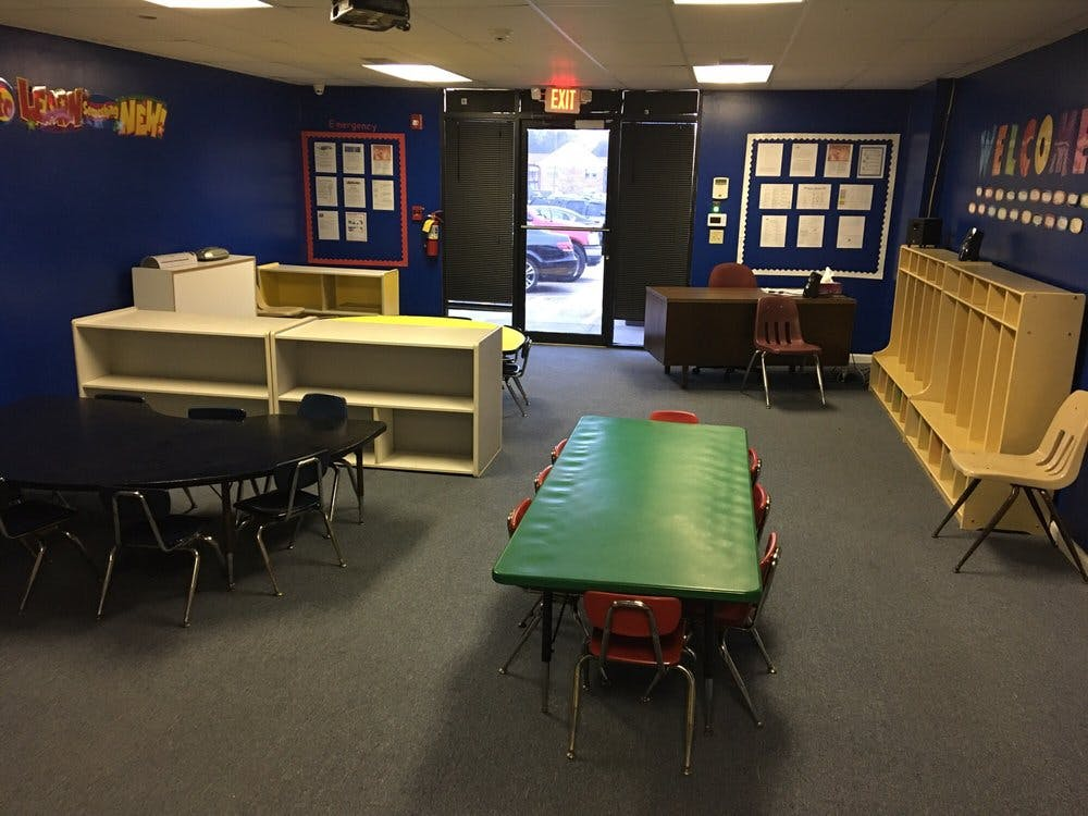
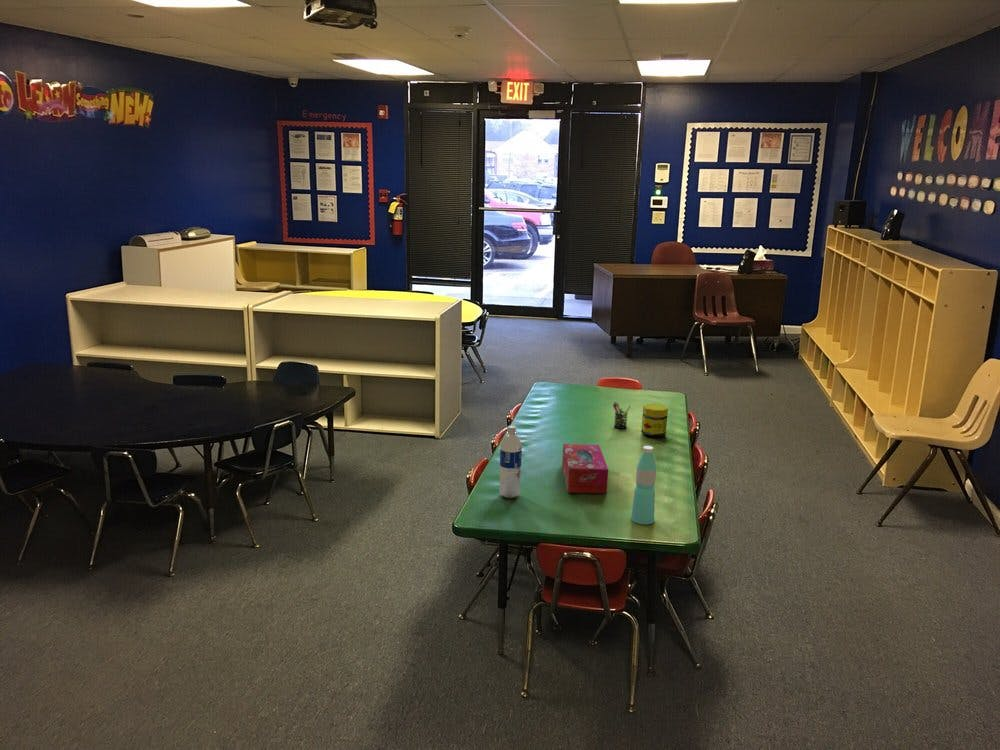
+ water bottle [499,425,523,499]
+ pen holder [612,401,632,430]
+ jar [640,403,669,438]
+ tissue box [561,443,609,494]
+ water bottle [630,445,657,526]
